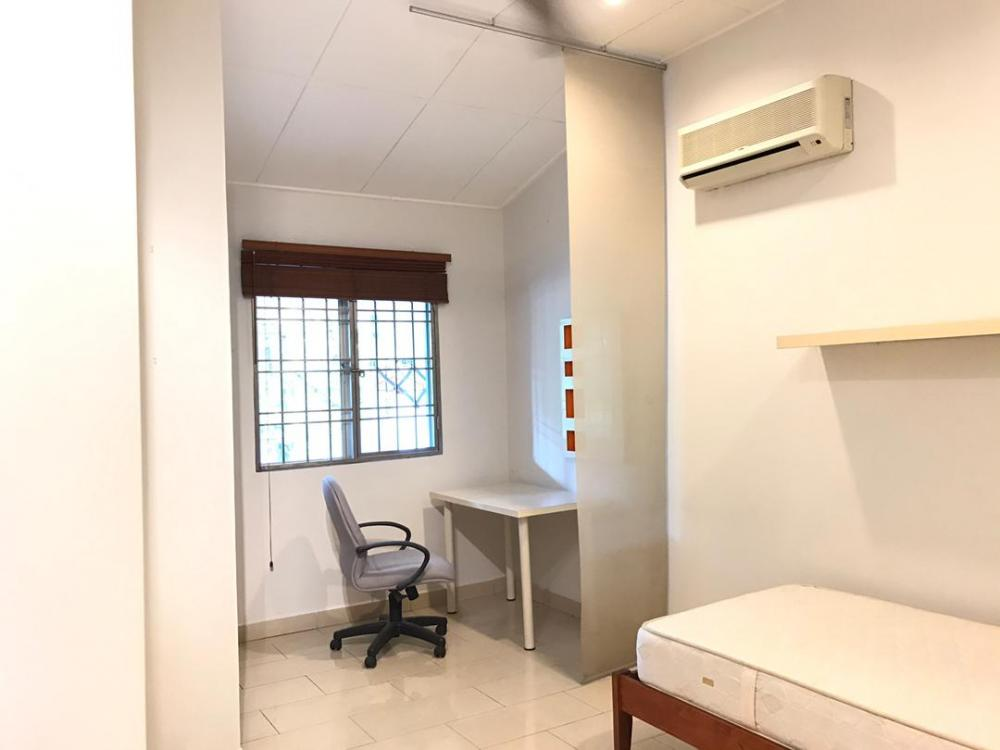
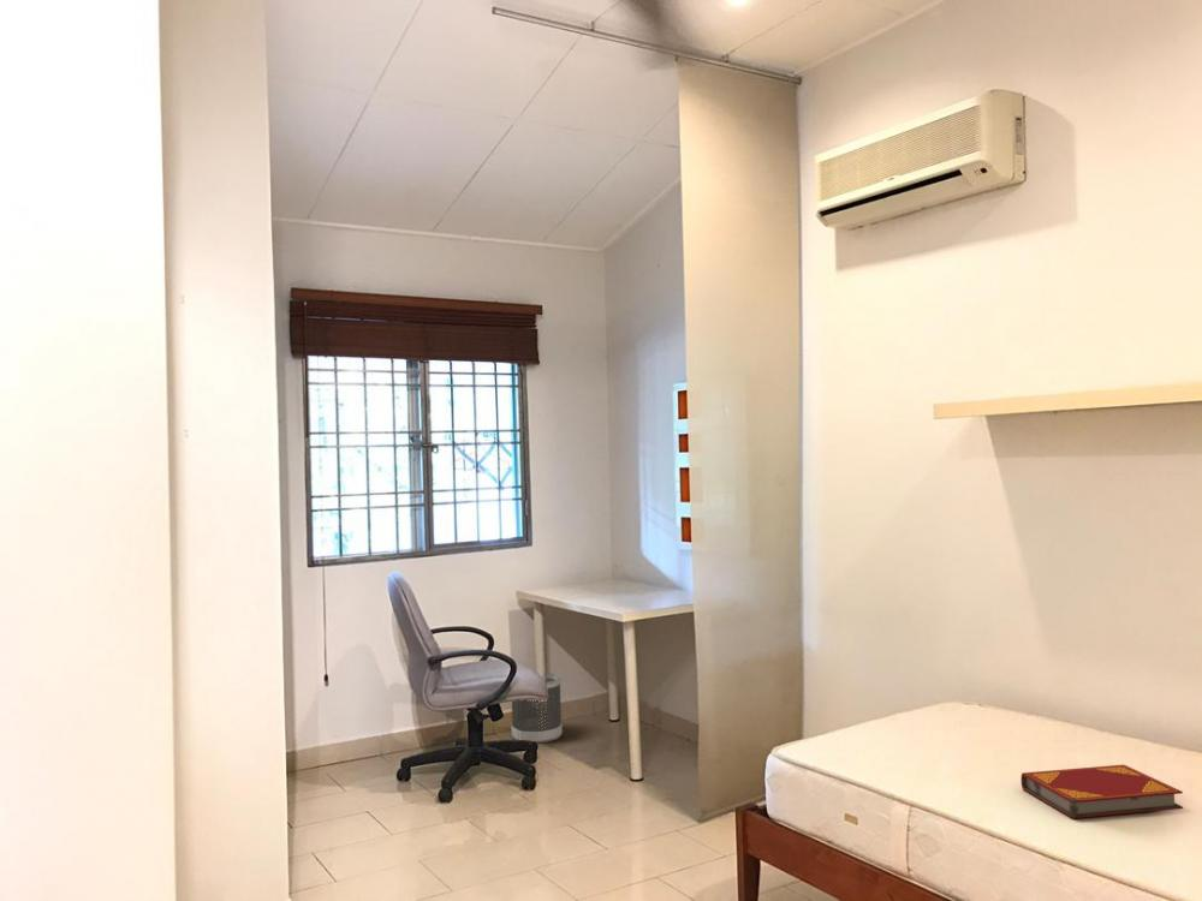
+ hardback book [1019,764,1184,819]
+ wastebasket [511,672,564,745]
